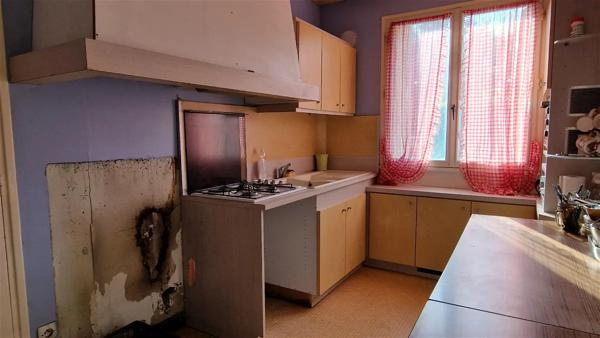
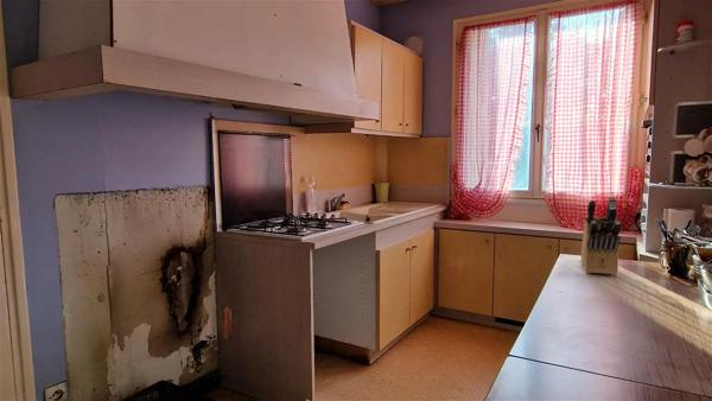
+ knife block [580,196,622,276]
